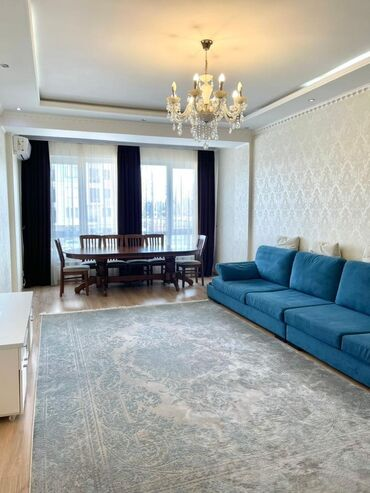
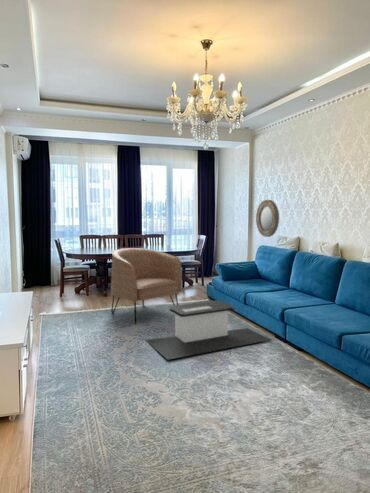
+ armchair [110,247,183,325]
+ home mirror [255,199,280,238]
+ coffee table [145,299,273,361]
